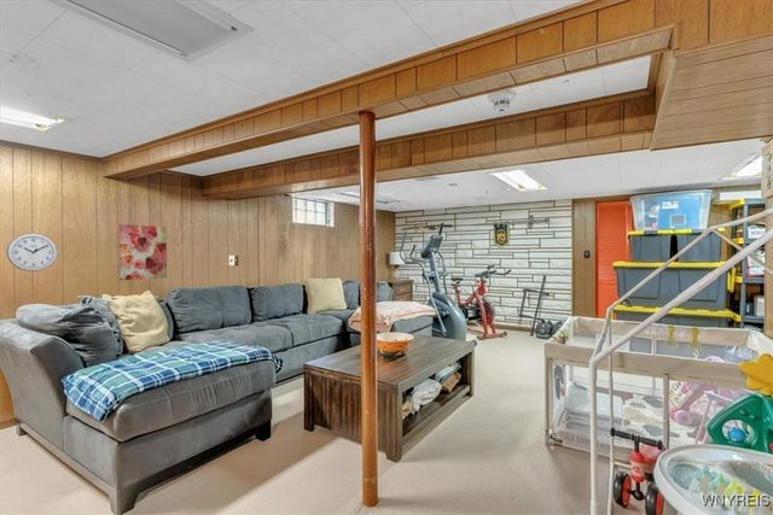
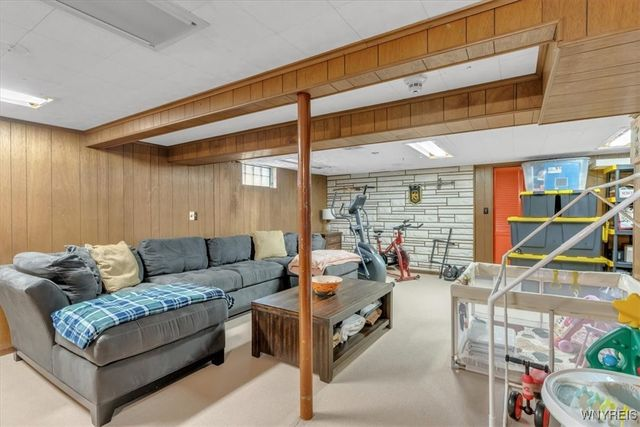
- wall clock [5,232,59,273]
- wall art [118,223,168,281]
